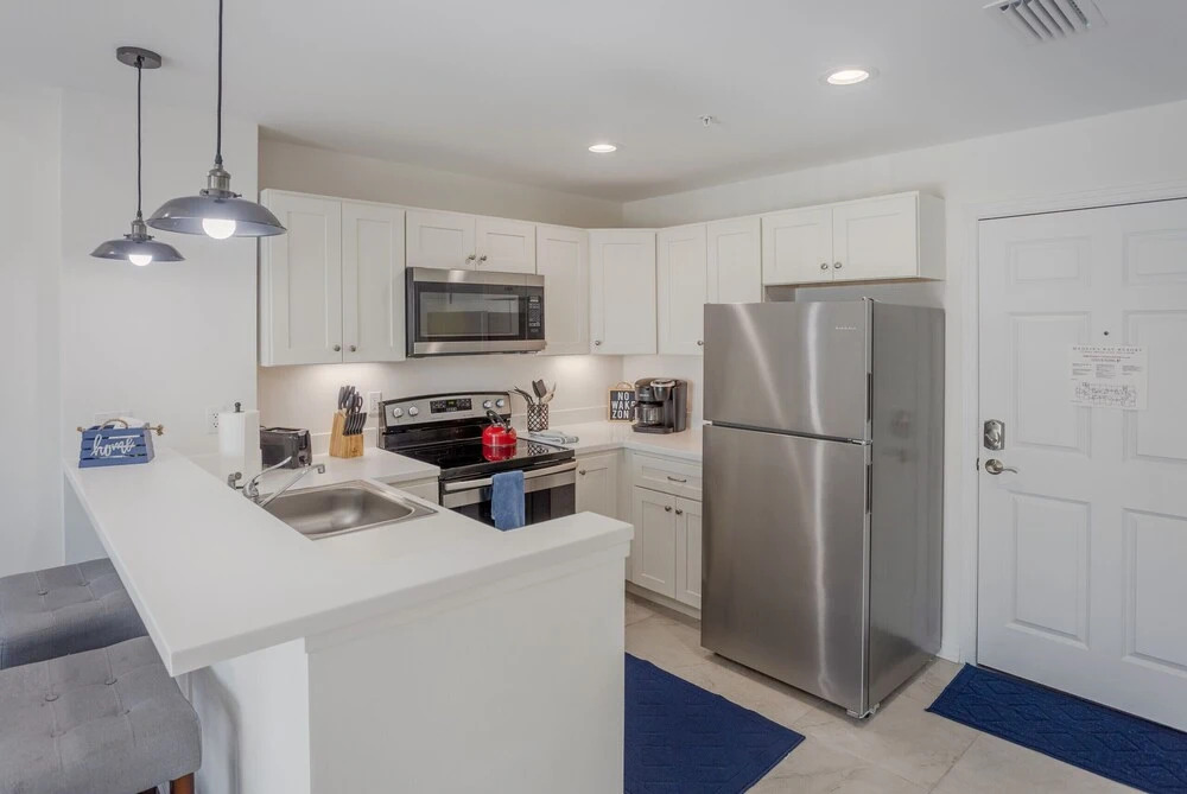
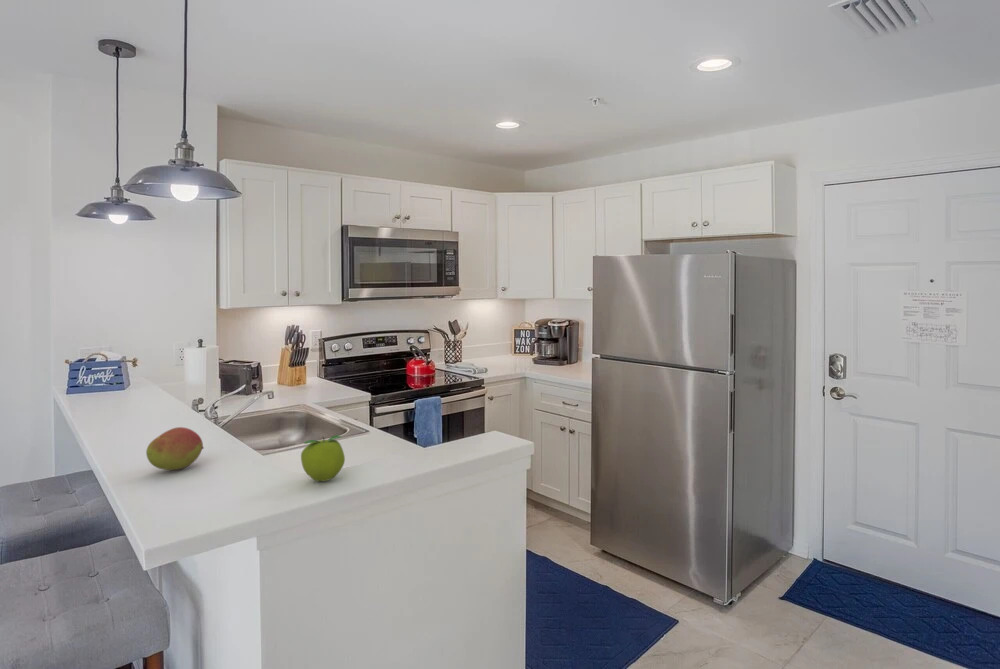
+ fruit [145,426,205,471]
+ fruit [300,434,346,482]
